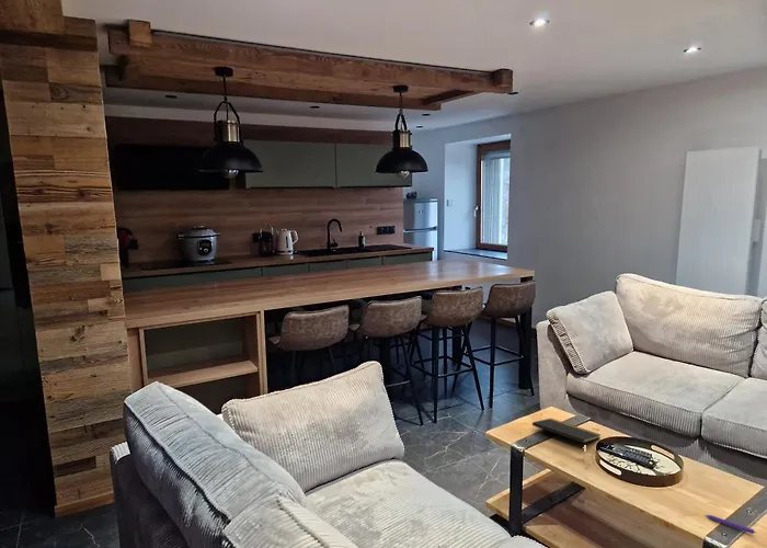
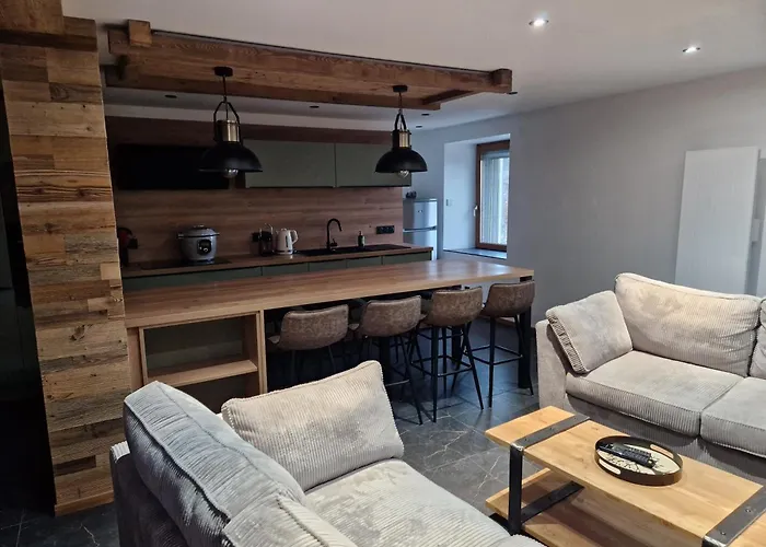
- pen [705,514,757,535]
- notepad [531,418,602,444]
